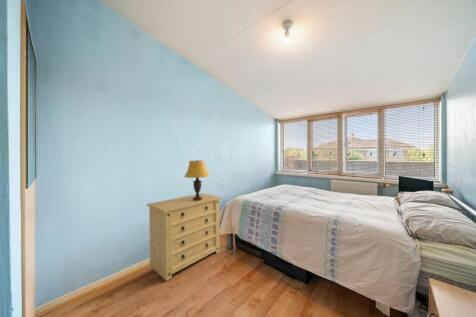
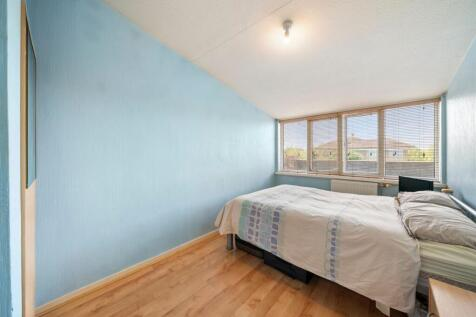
- dresser [146,192,222,282]
- table lamp [183,159,210,200]
